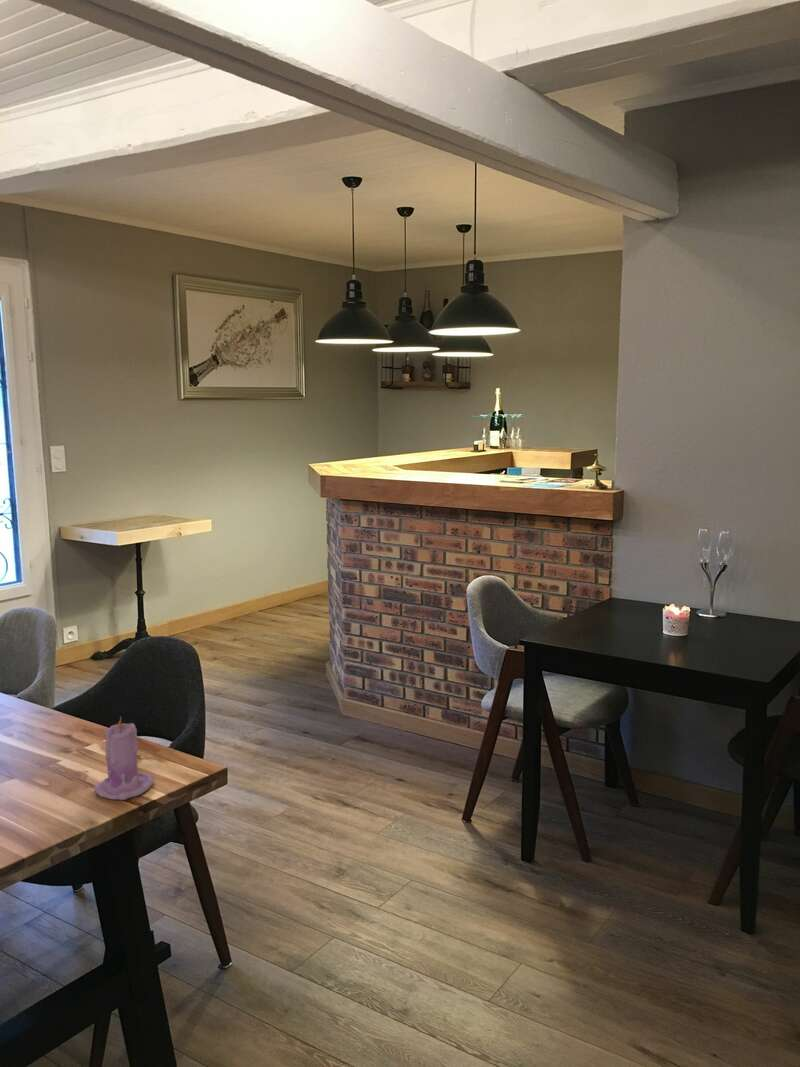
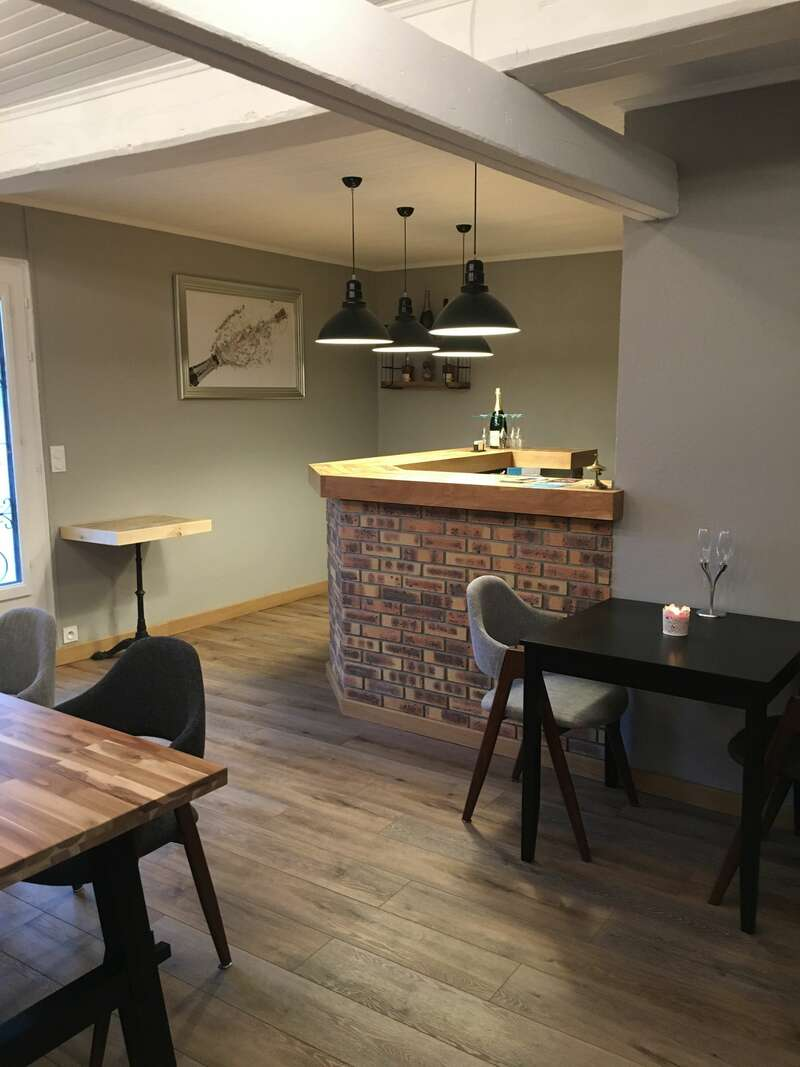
- candle [93,715,154,801]
